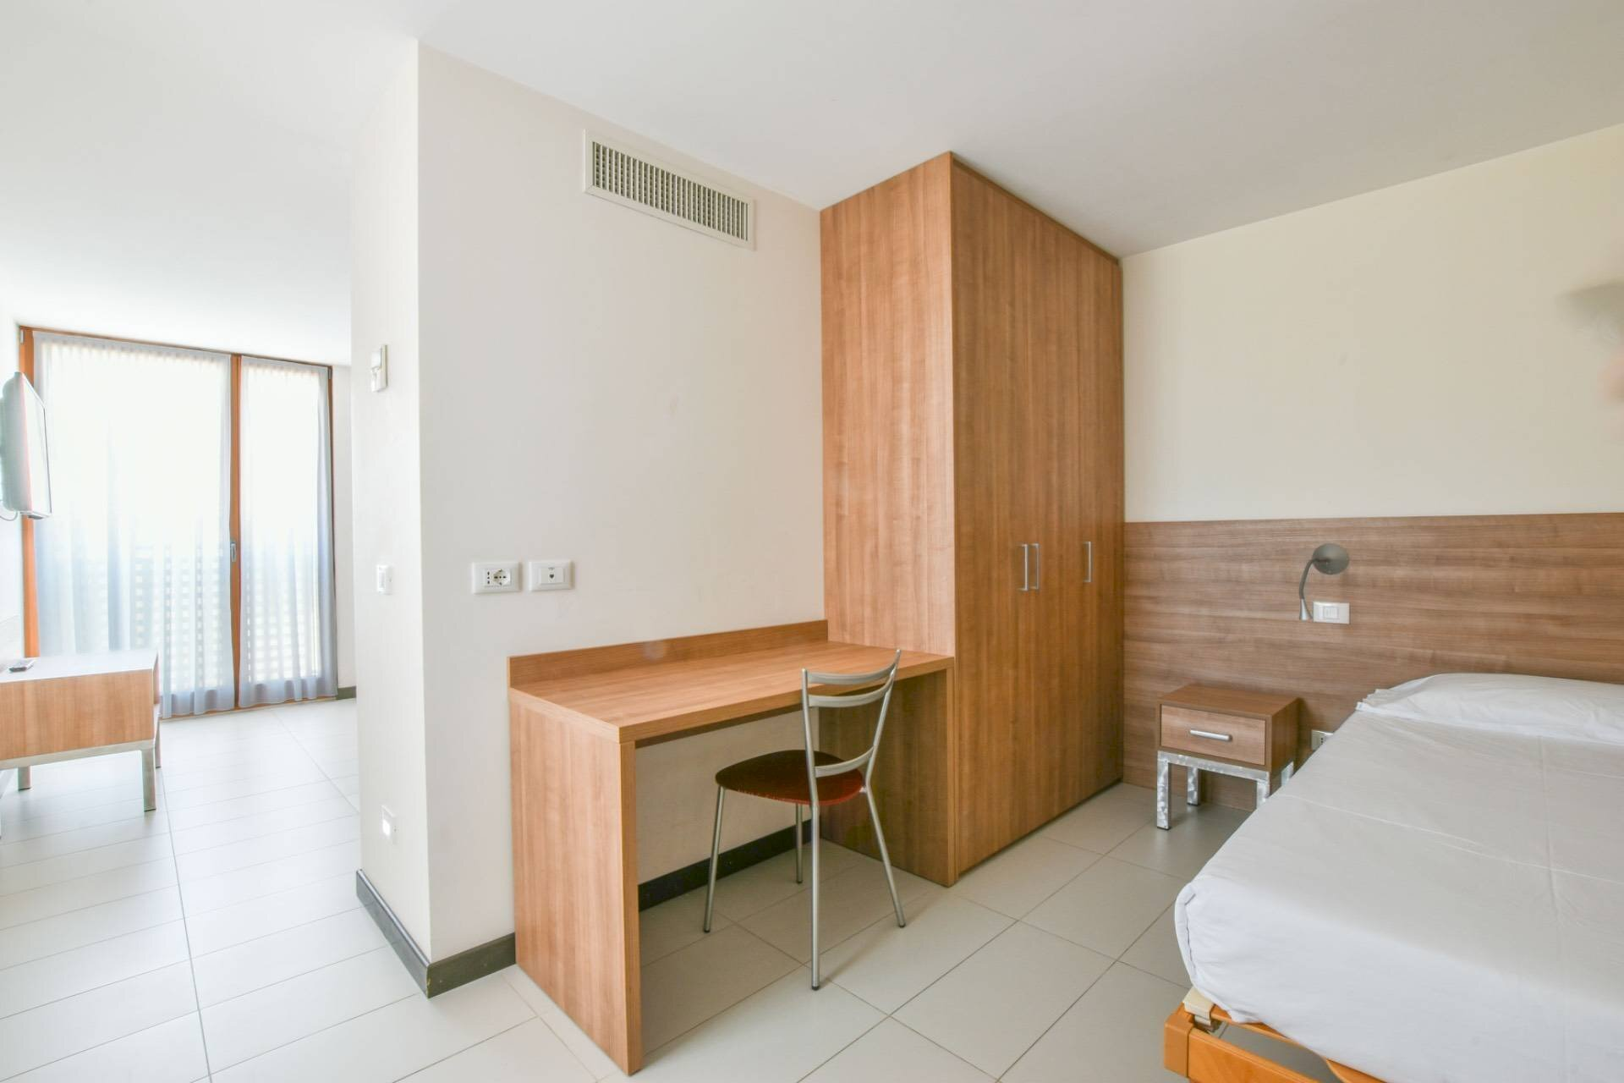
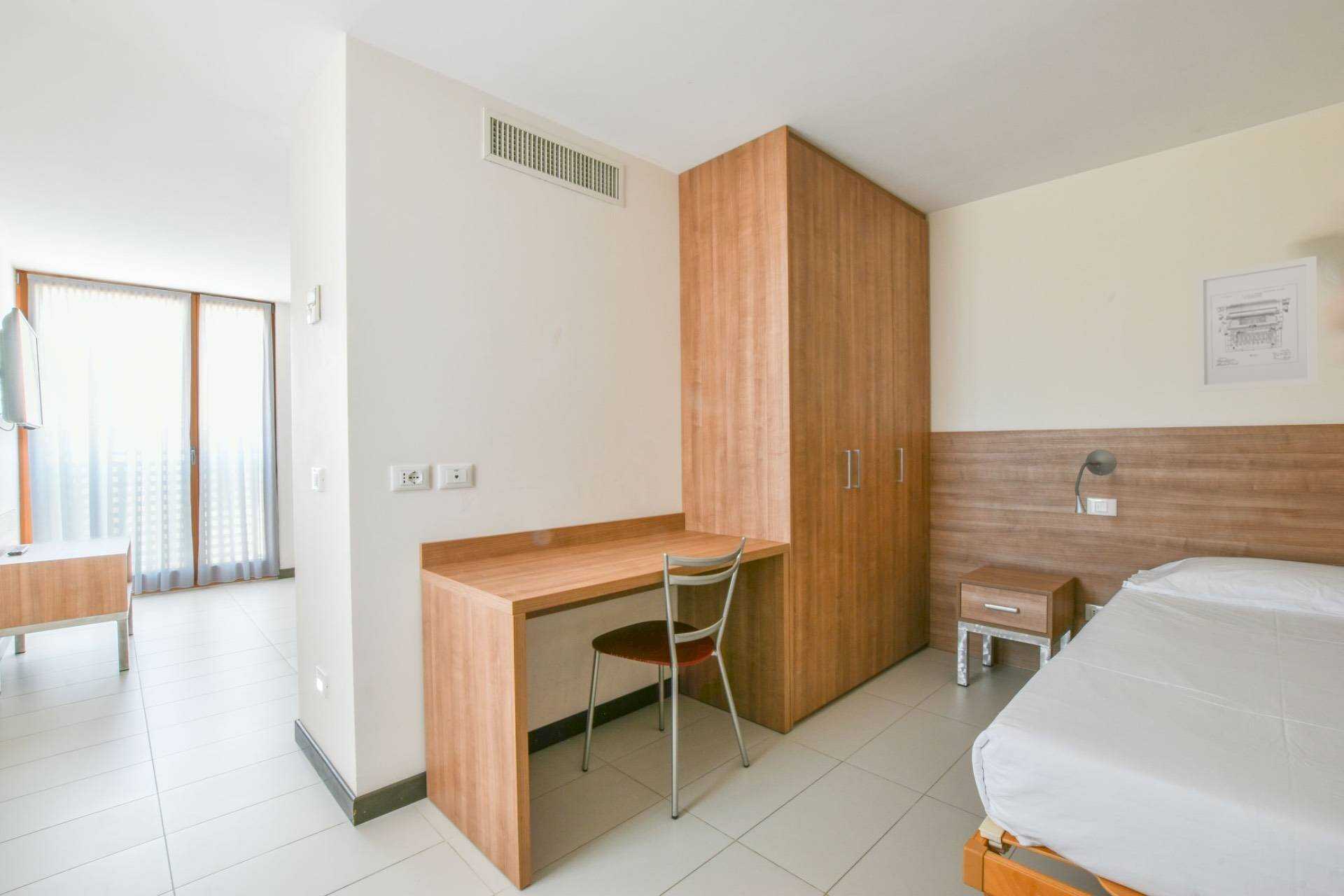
+ wall art [1194,255,1319,393]
